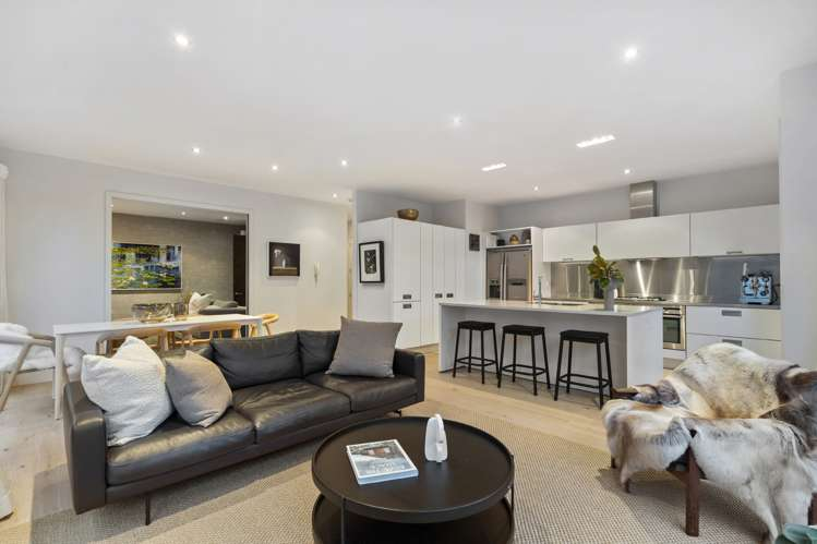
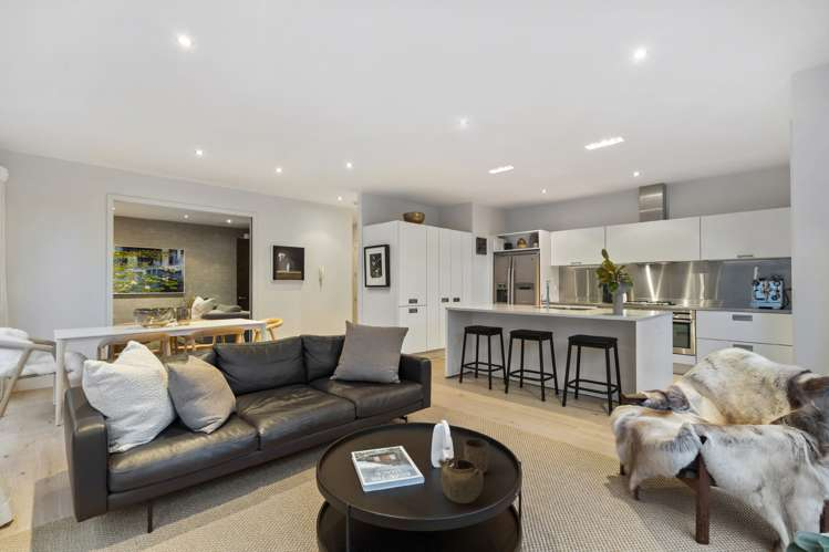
+ cup [463,437,489,475]
+ teapot [437,456,485,504]
